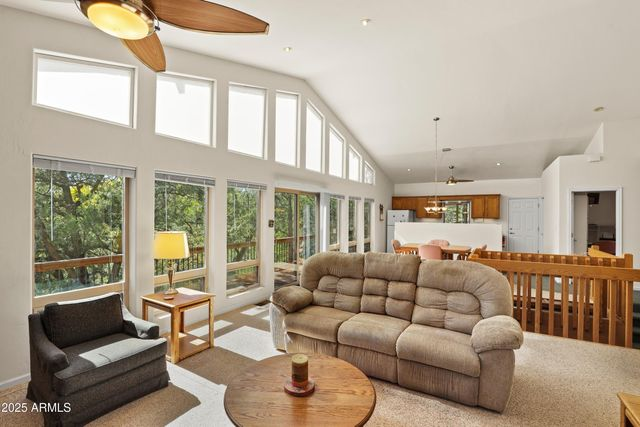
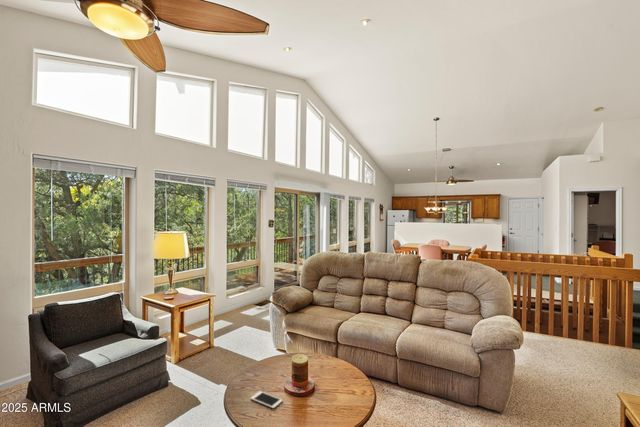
+ cell phone [250,390,284,409]
